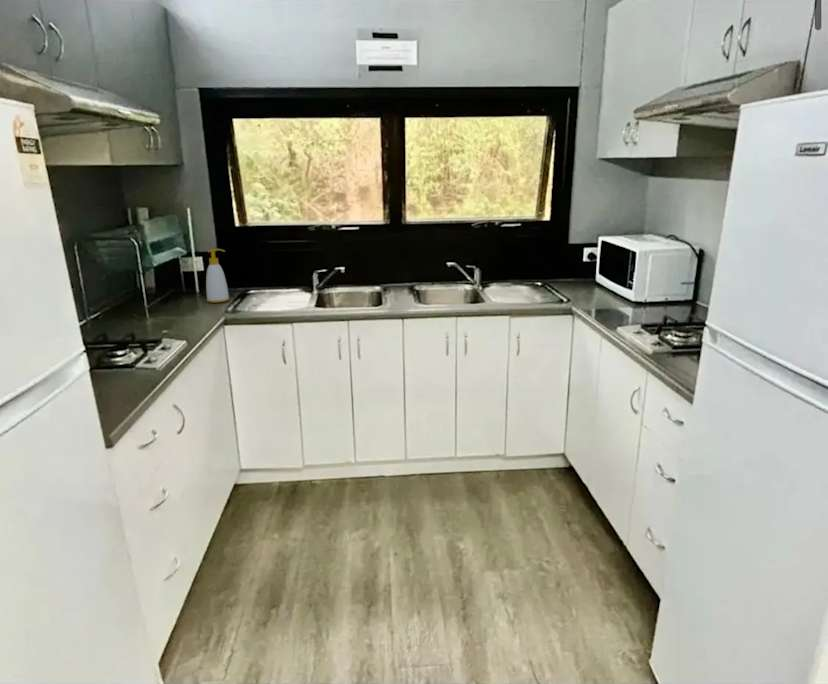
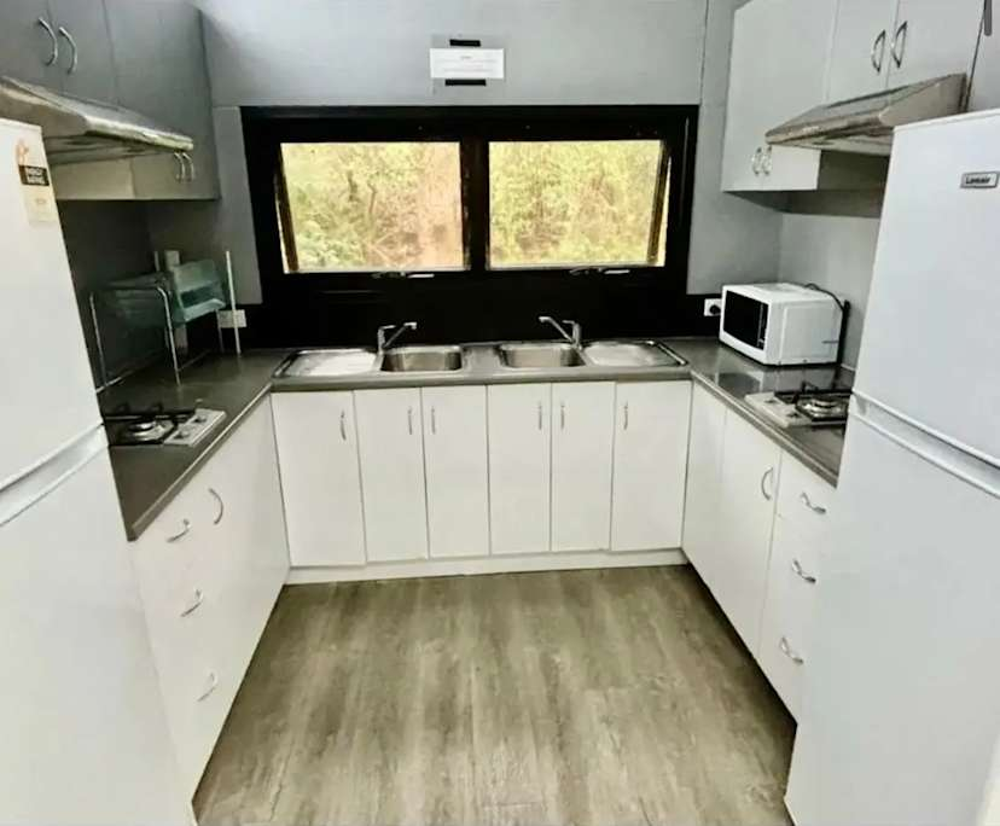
- soap bottle [205,248,231,304]
